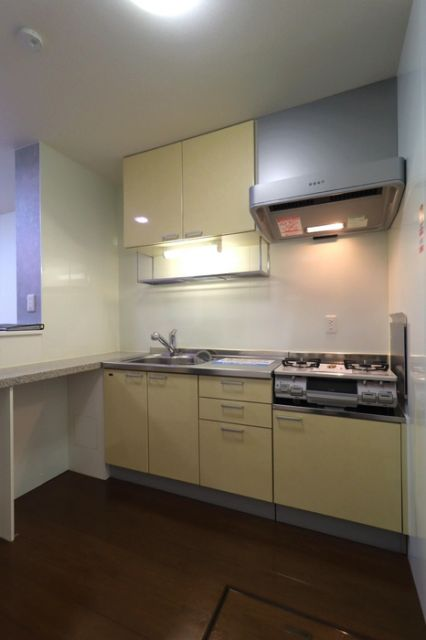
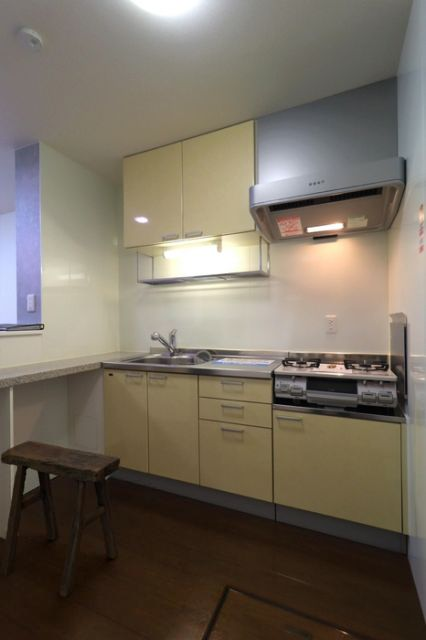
+ stool [0,440,121,598]
